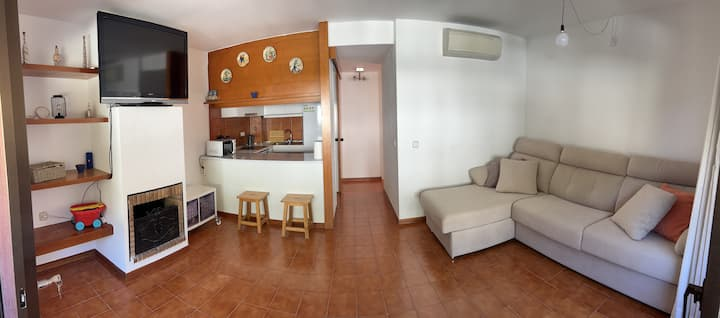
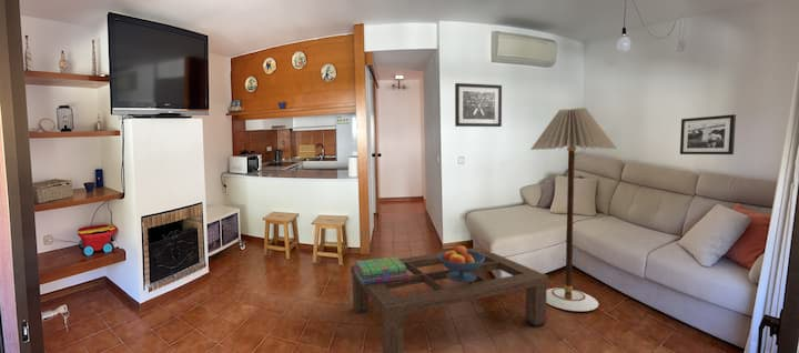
+ coffee table [350,246,549,353]
+ picture frame [679,113,737,155]
+ wall art [454,82,503,128]
+ floor lamp [529,107,618,312]
+ stack of books [354,256,409,284]
+ fruit bowl [438,243,485,283]
